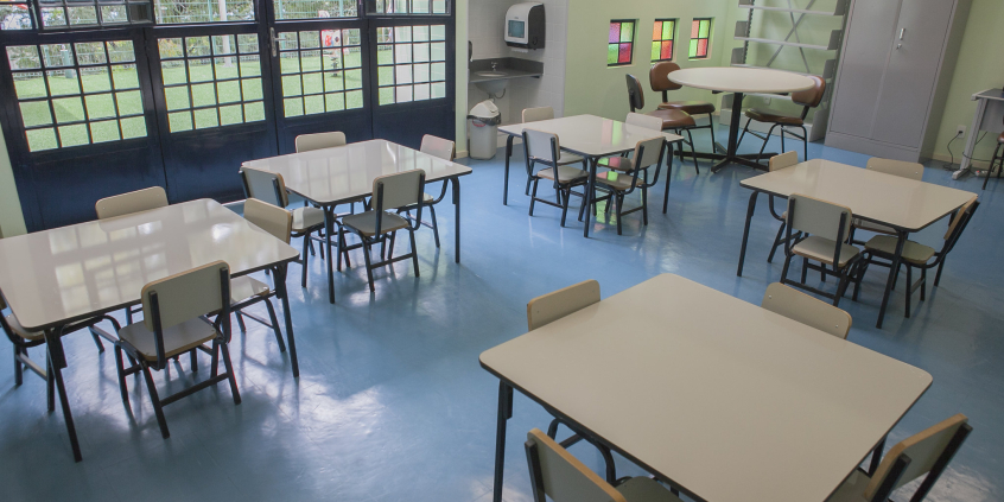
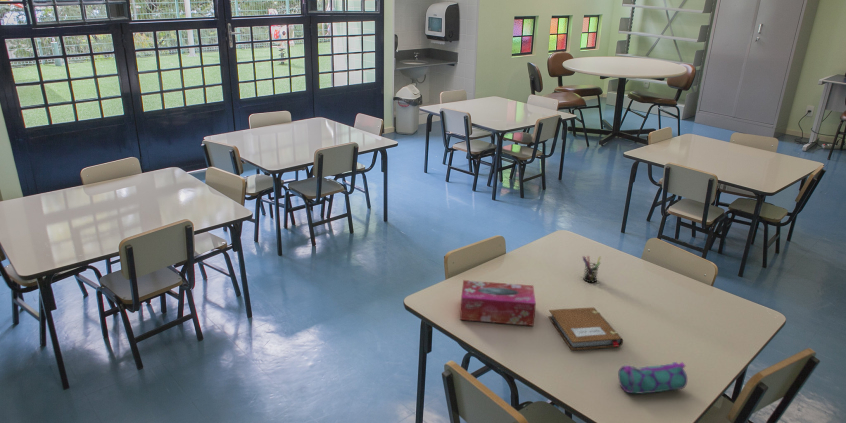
+ tissue box [459,279,537,327]
+ pencil case [617,361,688,394]
+ notebook [548,306,624,351]
+ pen holder [582,255,602,283]
